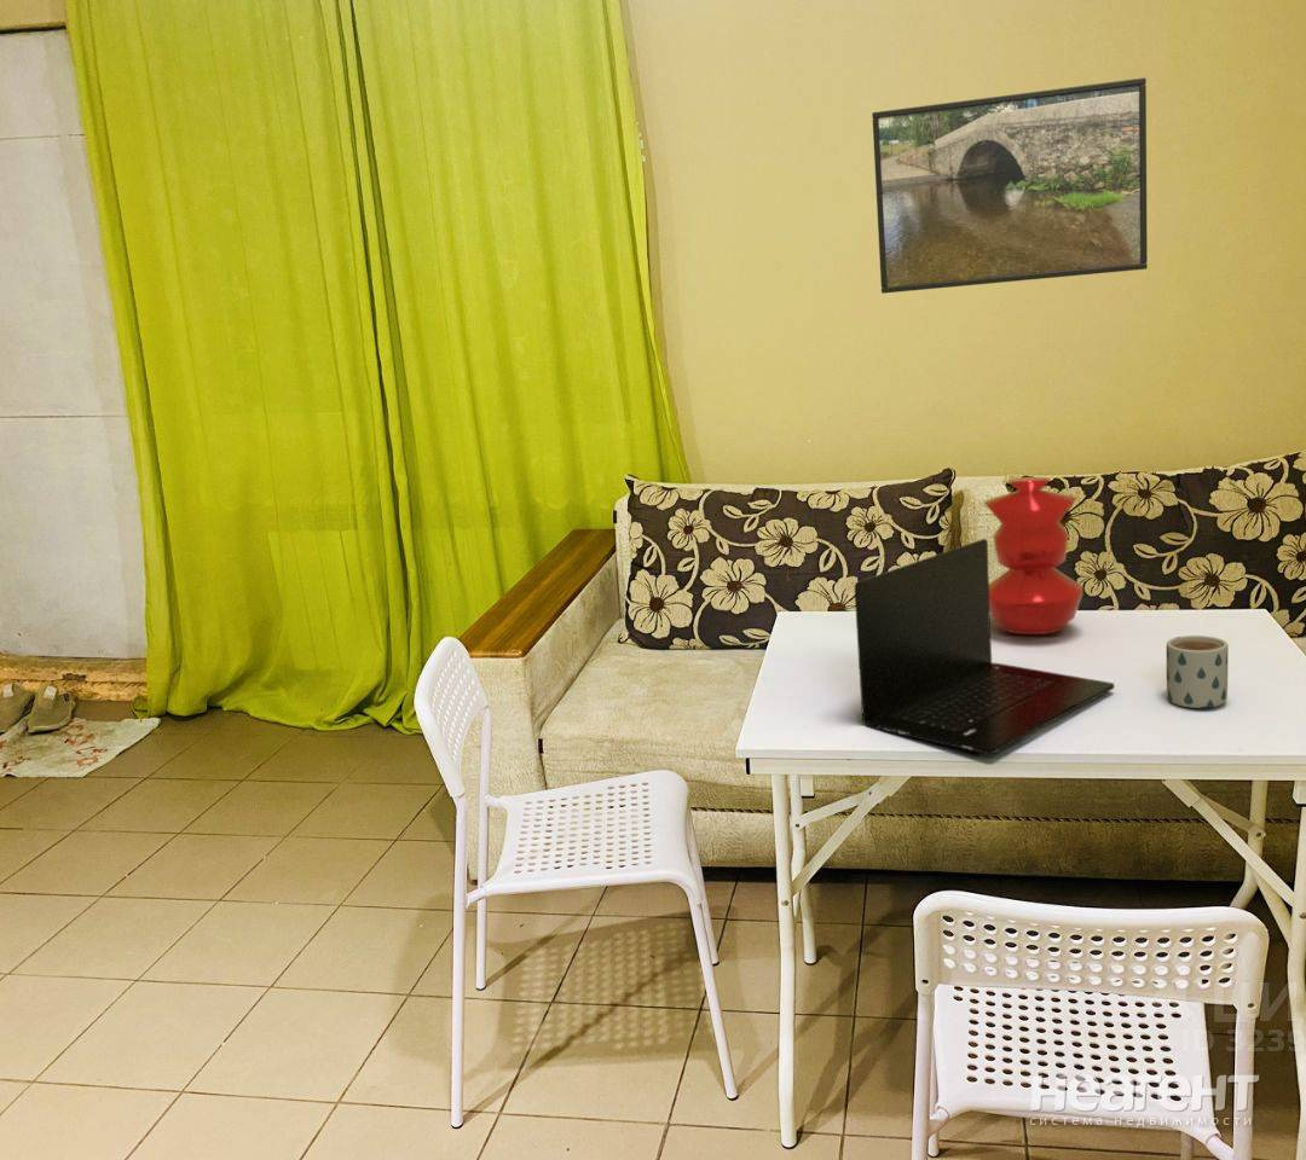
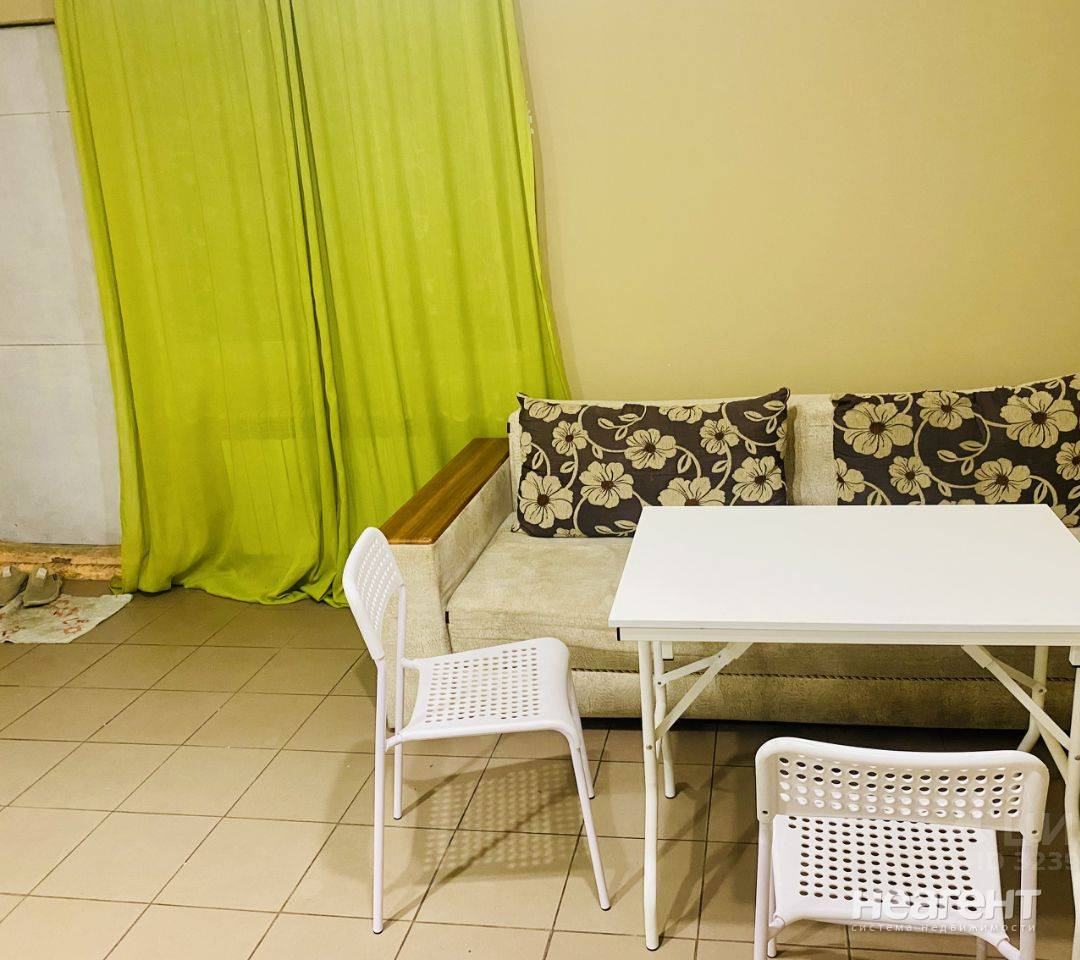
- laptop [854,538,1115,755]
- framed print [871,76,1149,295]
- vase [983,476,1085,636]
- mug [1166,634,1230,709]
